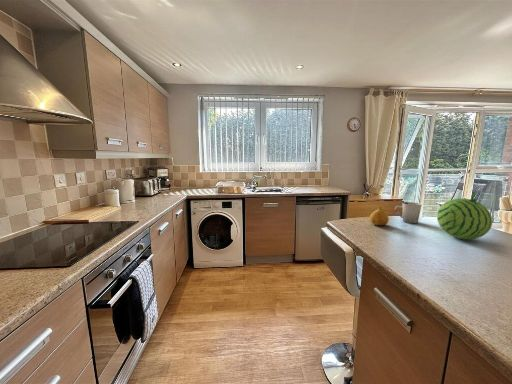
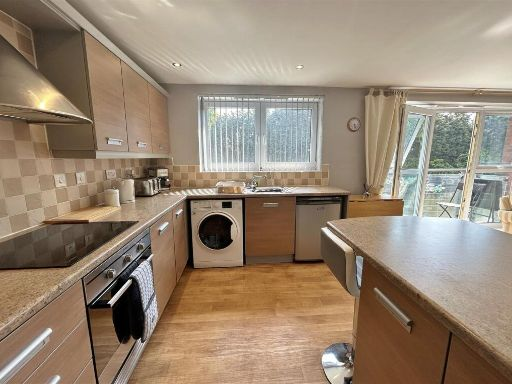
- cup [394,201,423,224]
- fruit [369,205,390,226]
- fruit [436,193,493,240]
